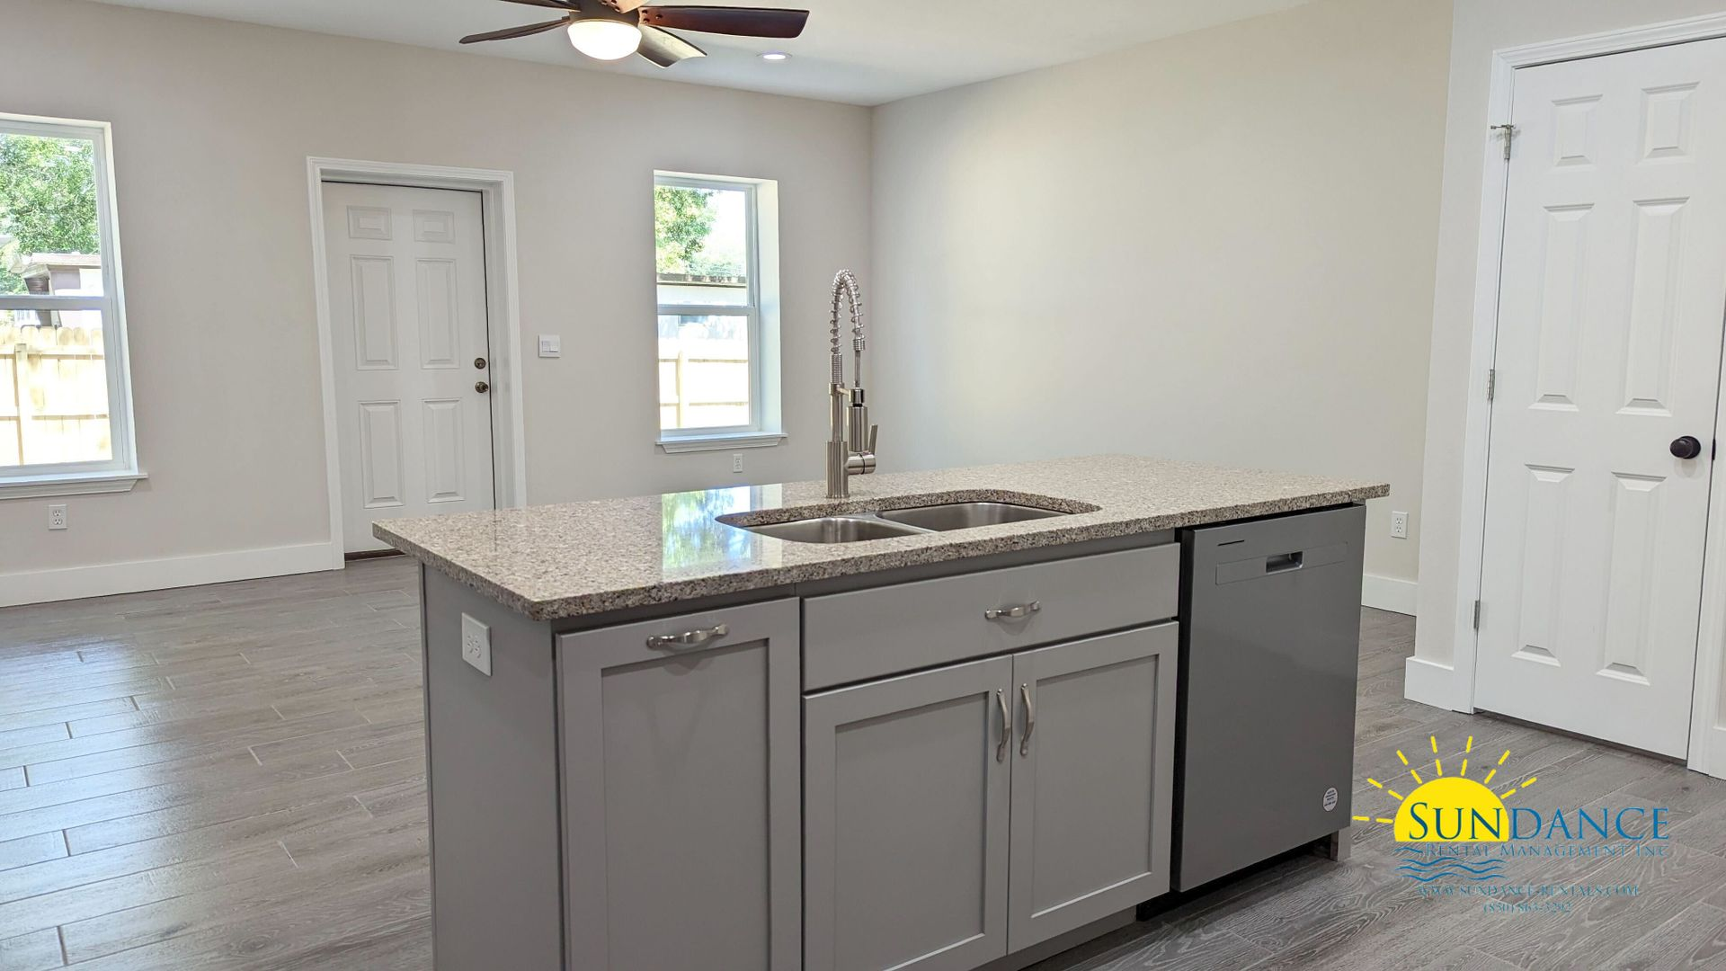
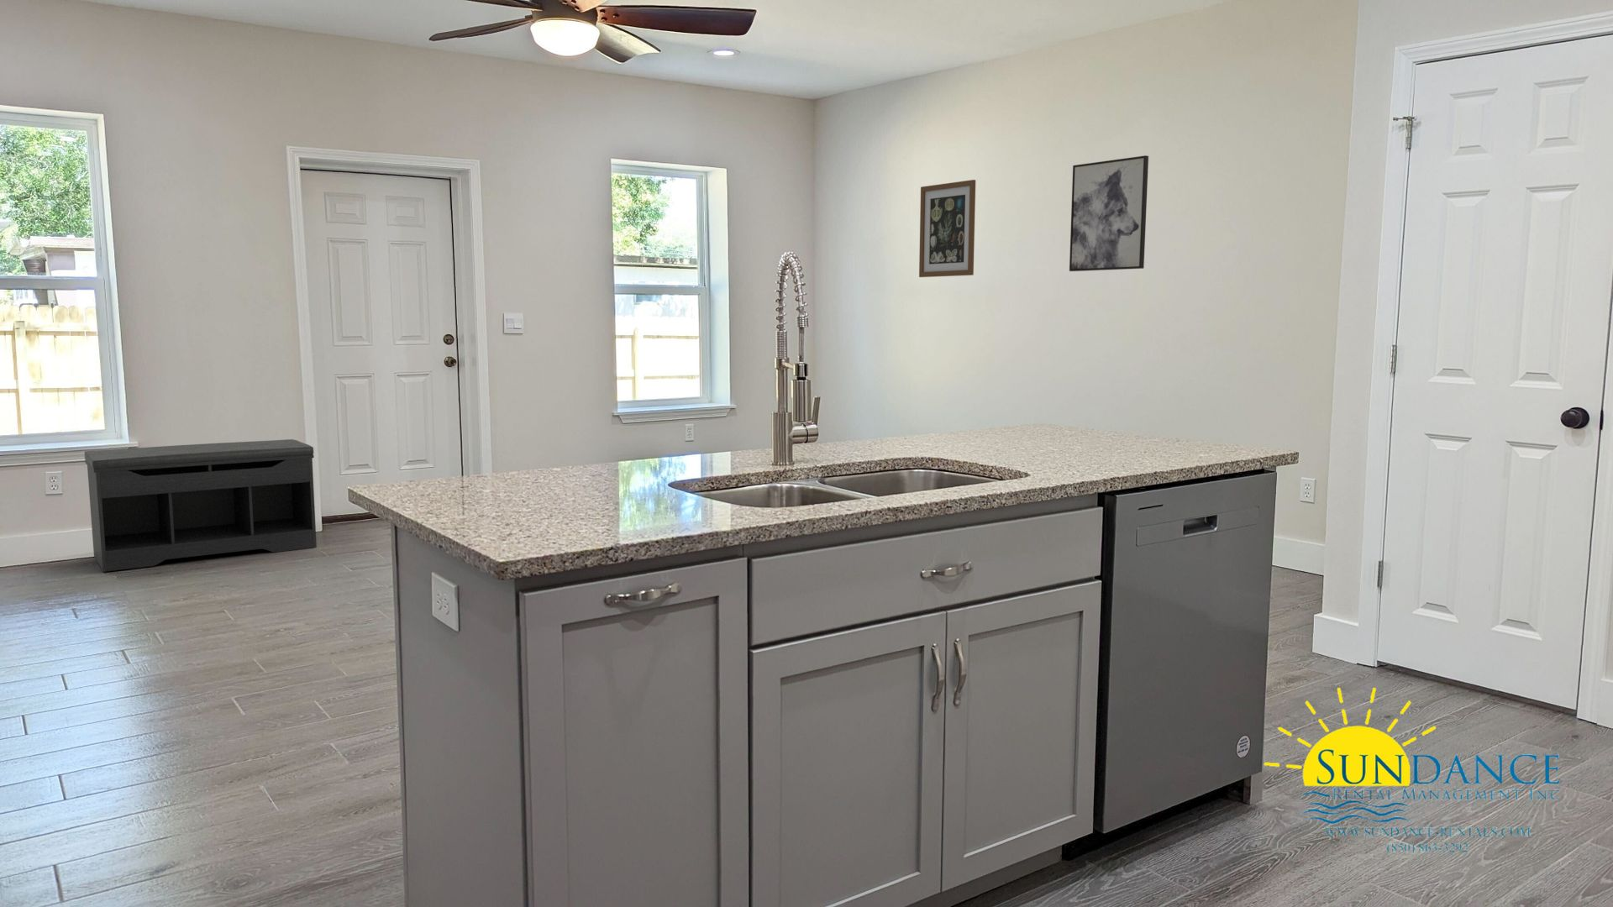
+ wall art [918,179,976,278]
+ bench [84,439,318,573]
+ wall art [1069,155,1149,272]
